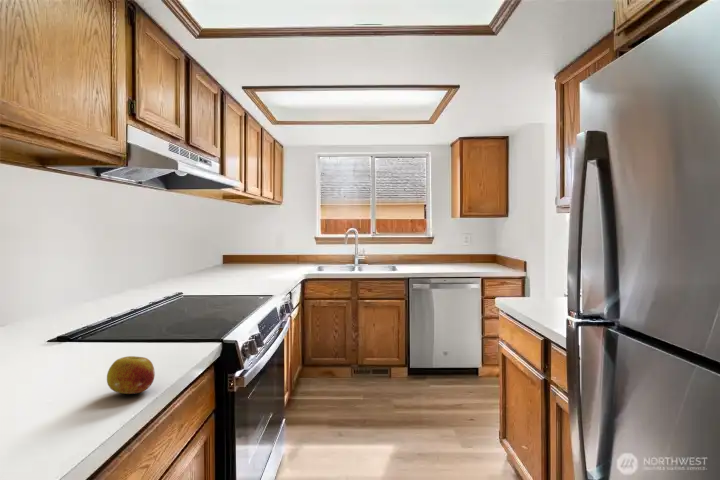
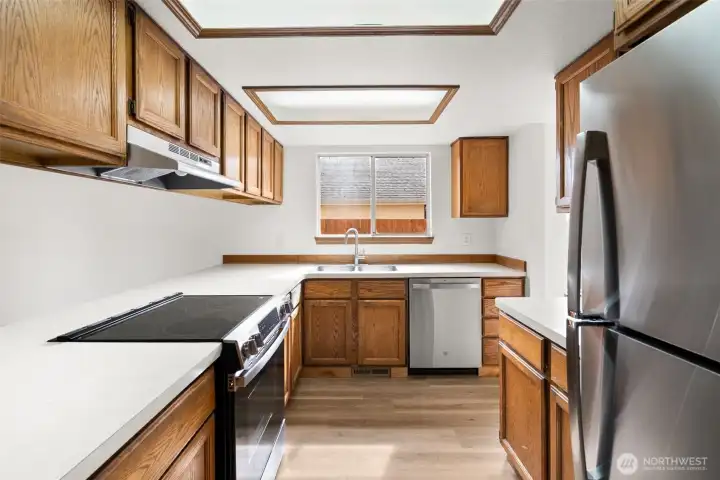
- fruit [106,355,156,395]
